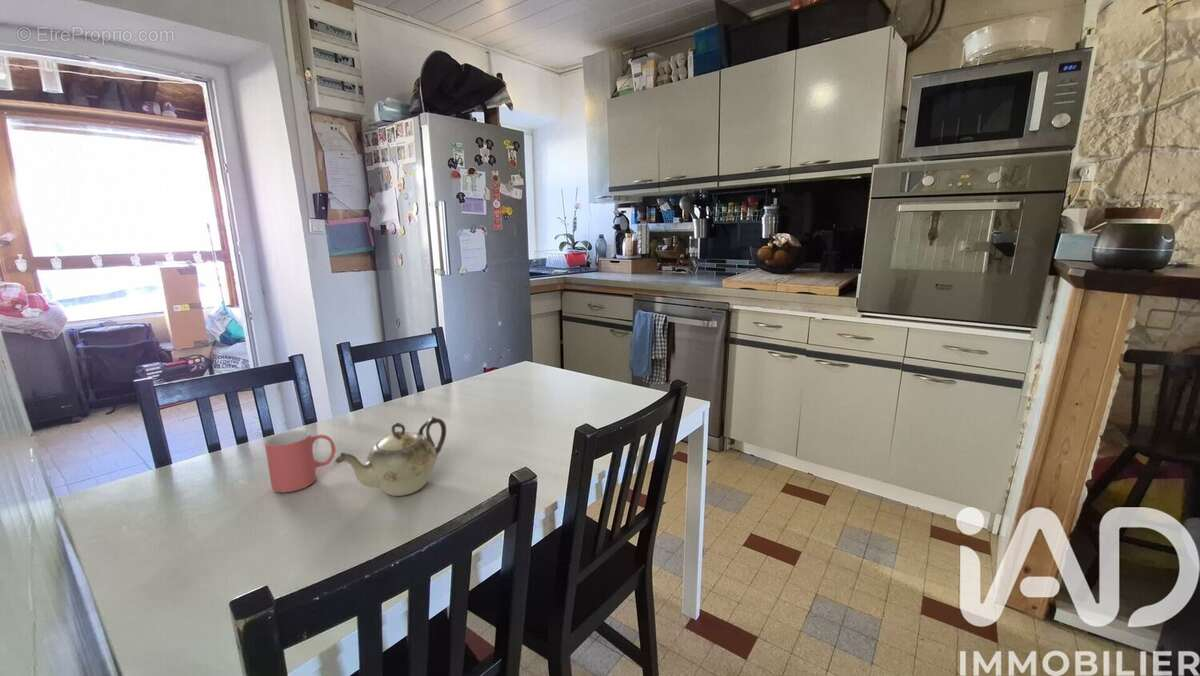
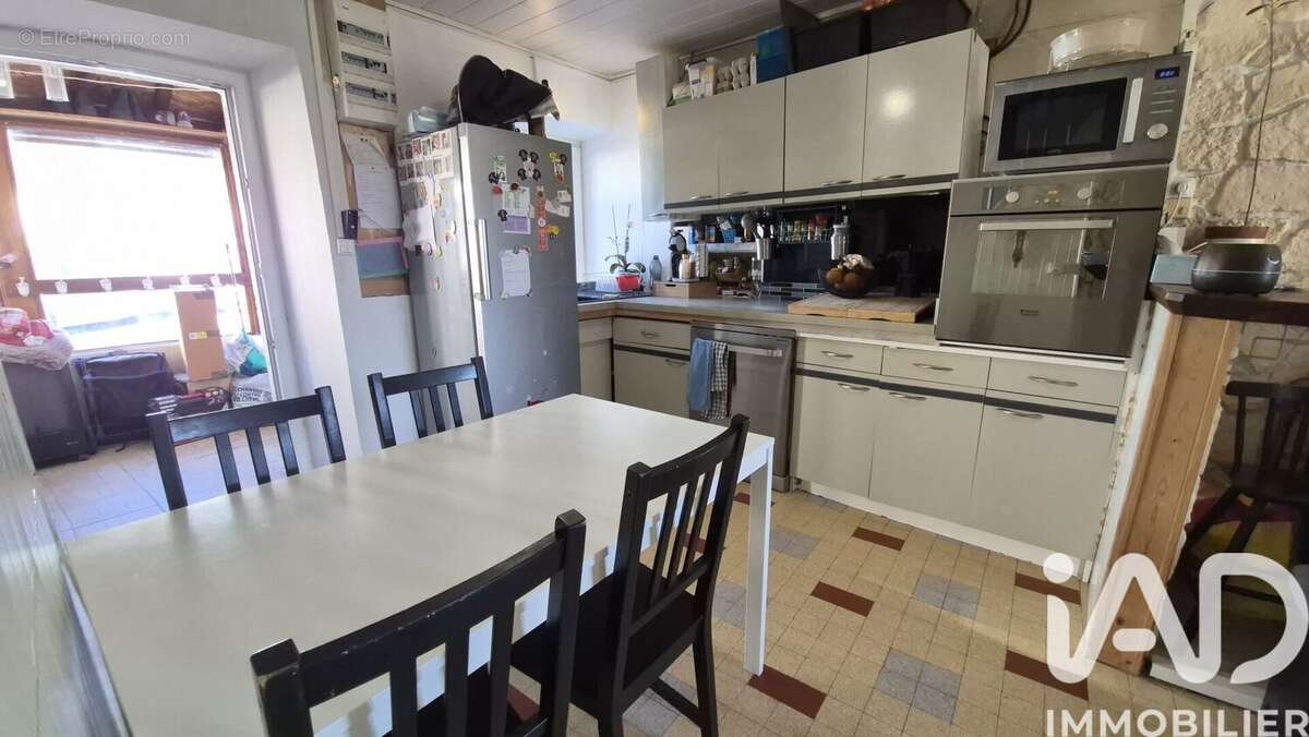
- mug [264,430,337,493]
- teapot [334,416,447,497]
